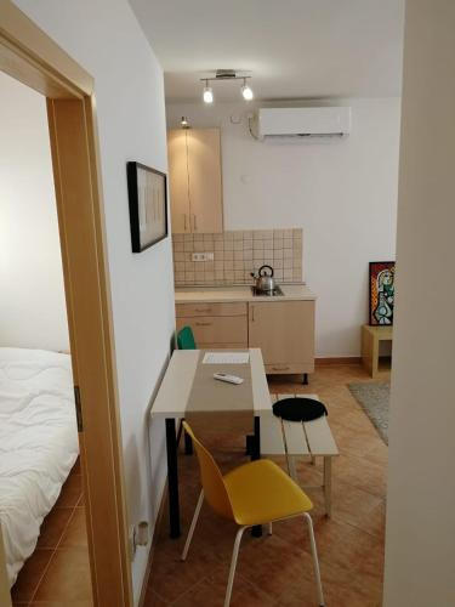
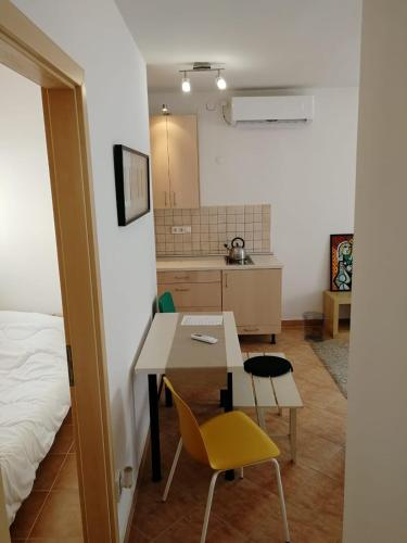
+ waste bin [301,311,328,343]
